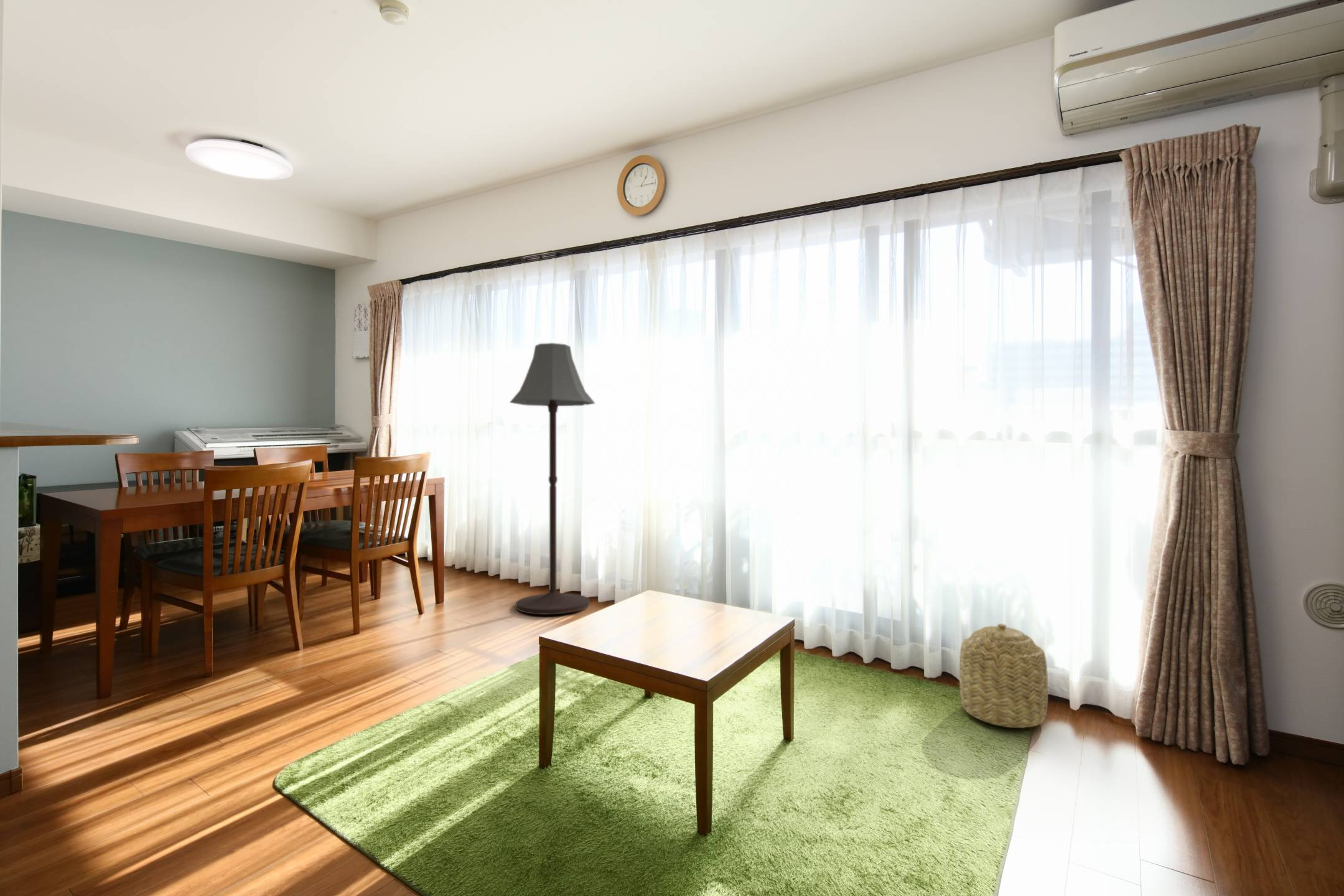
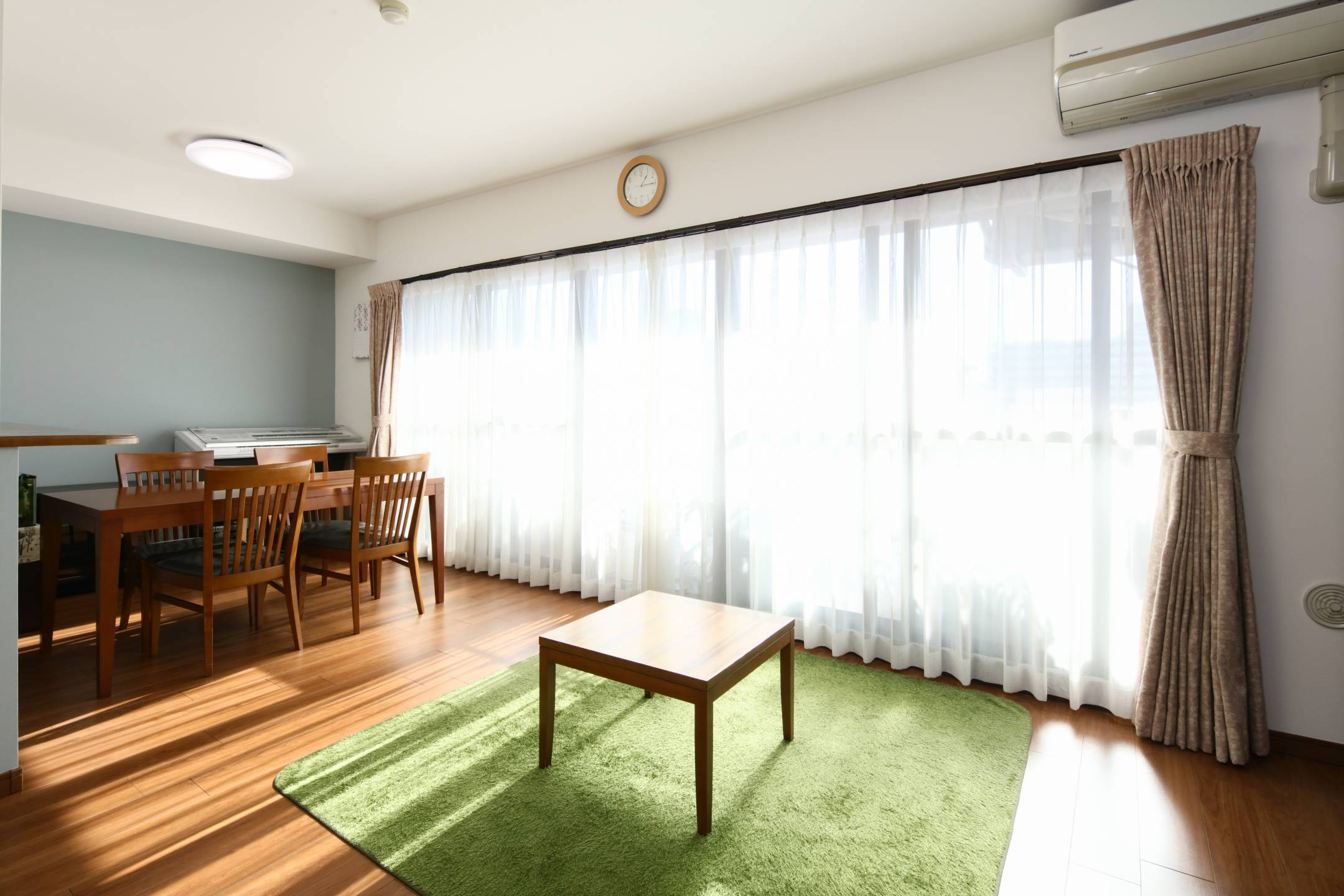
- floor lamp [509,342,595,615]
- basket [959,623,1048,729]
